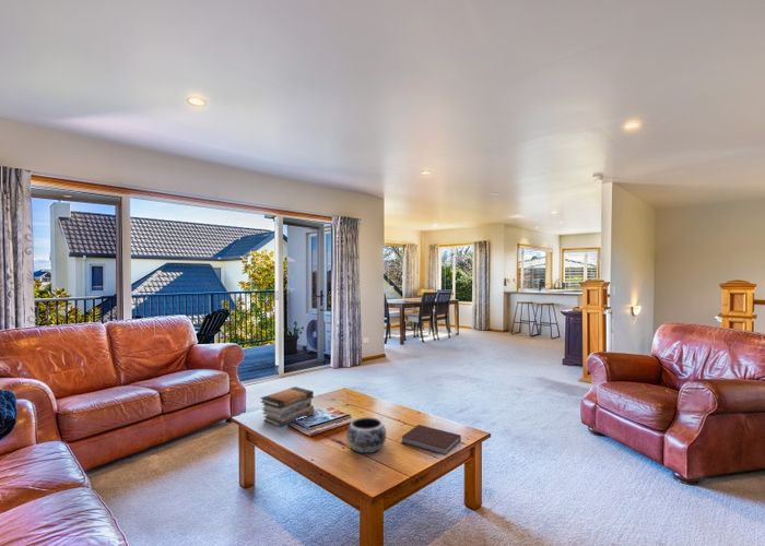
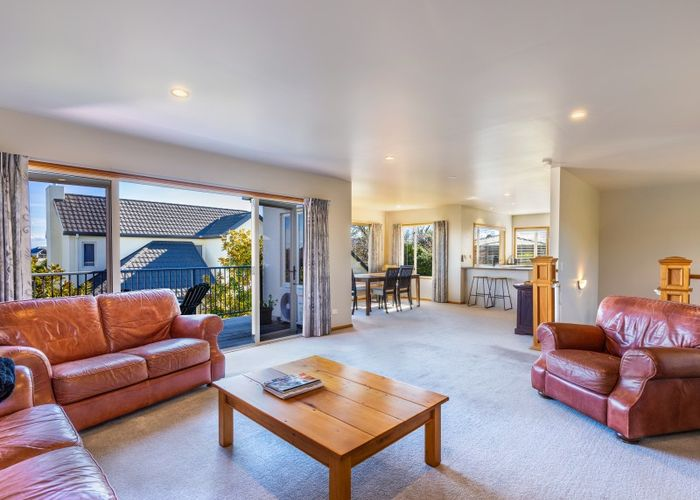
- decorative bowl [345,416,387,454]
- book stack [259,385,315,428]
- notebook [401,424,462,456]
